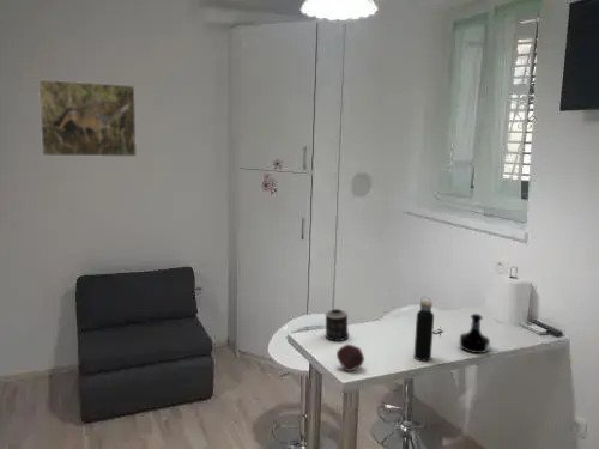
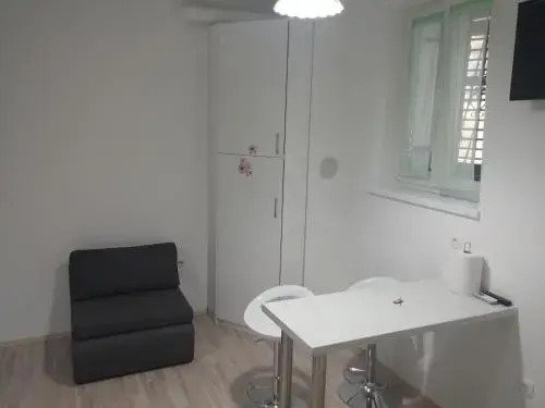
- apple [335,342,365,372]
- candle [325,308,350,342]
- tequila bottle [458,313,491,354]
- water bottle [413,296,435,362]
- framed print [37,78,138,158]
